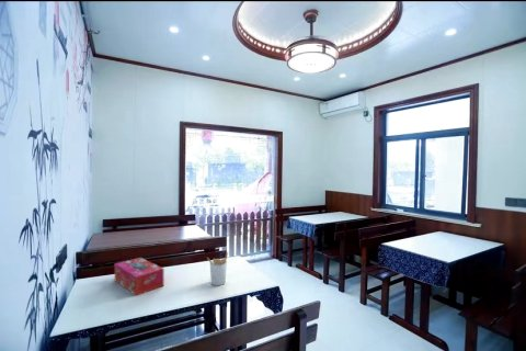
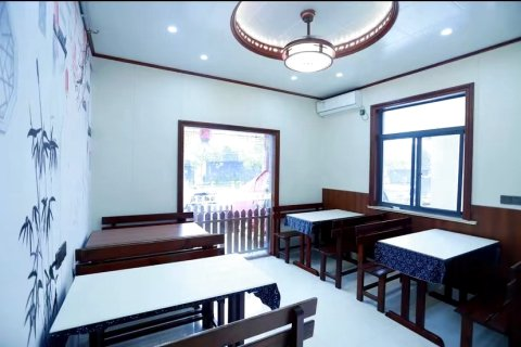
- tissue box [114,257,164,297]
- utensil holder [206,251,229,286]
